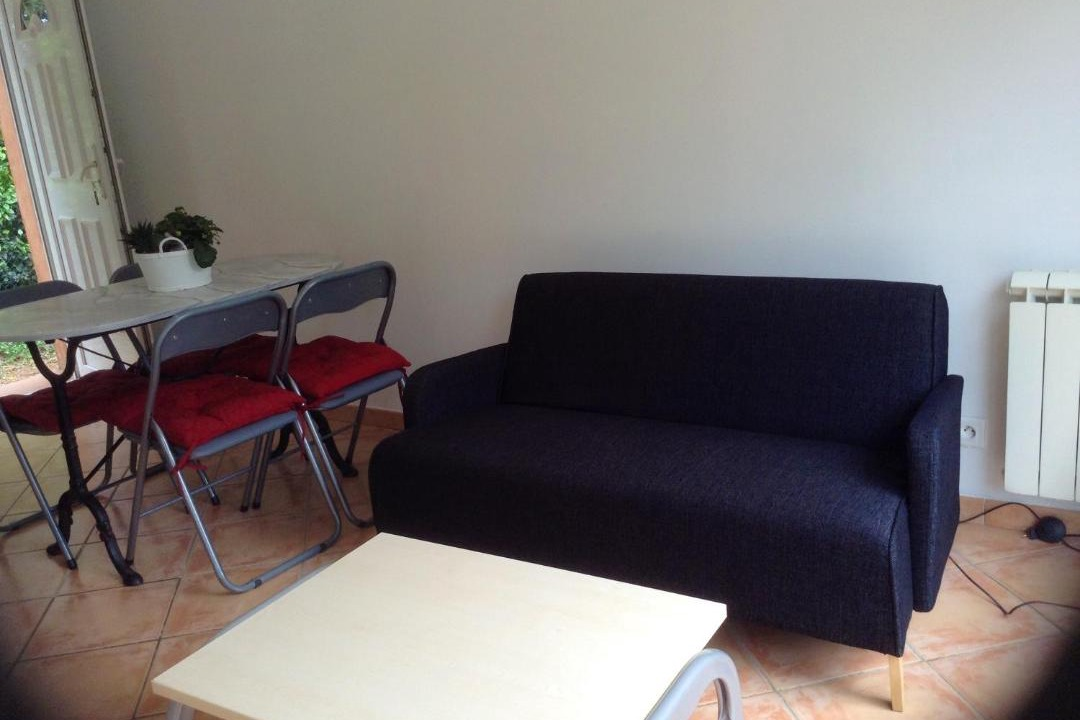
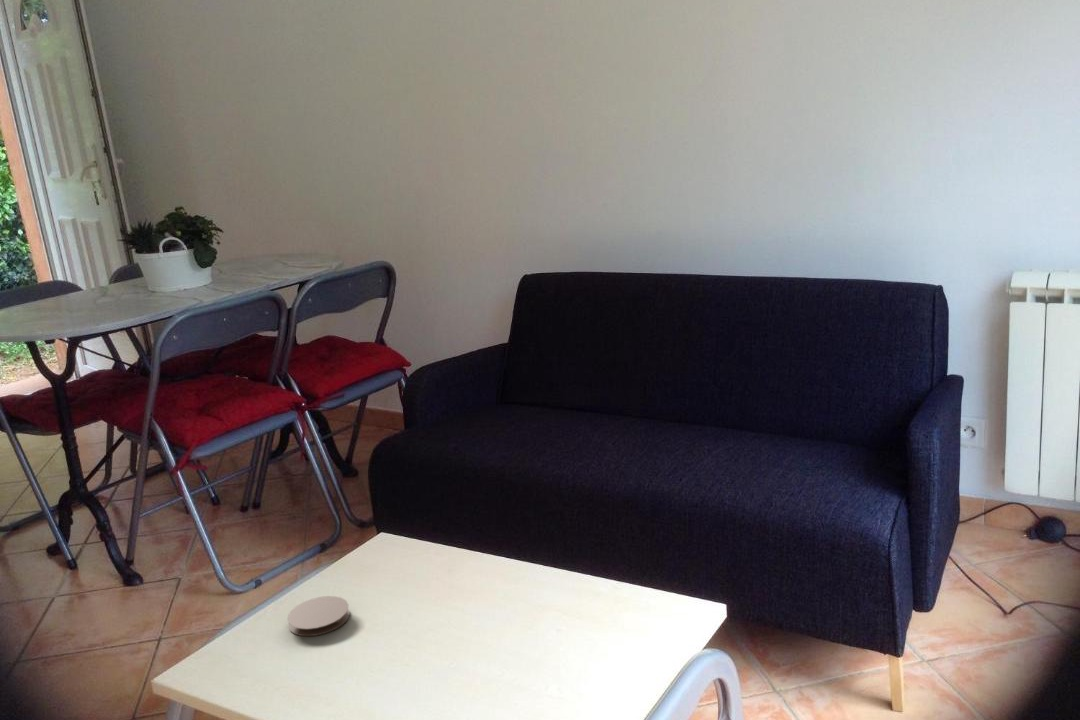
+ coaster [286,595,351,637]
